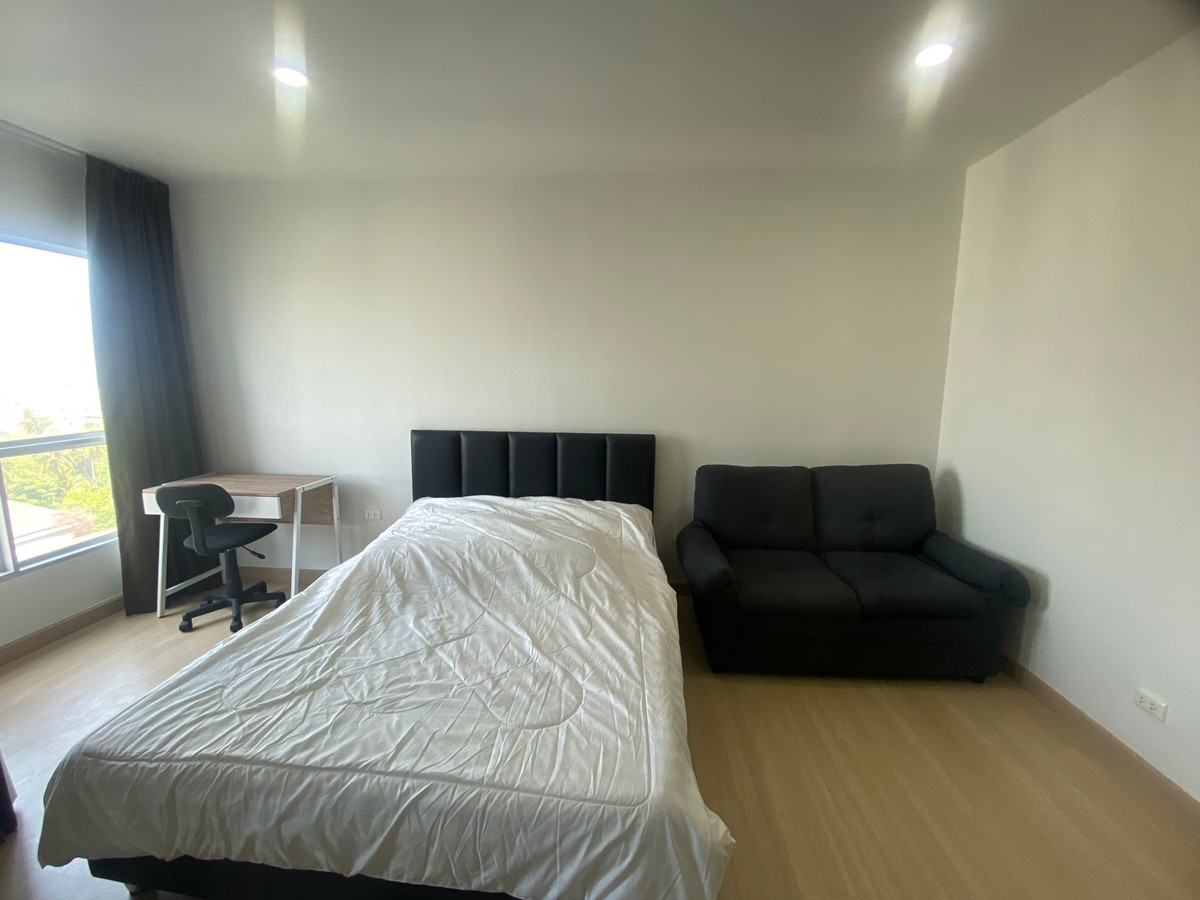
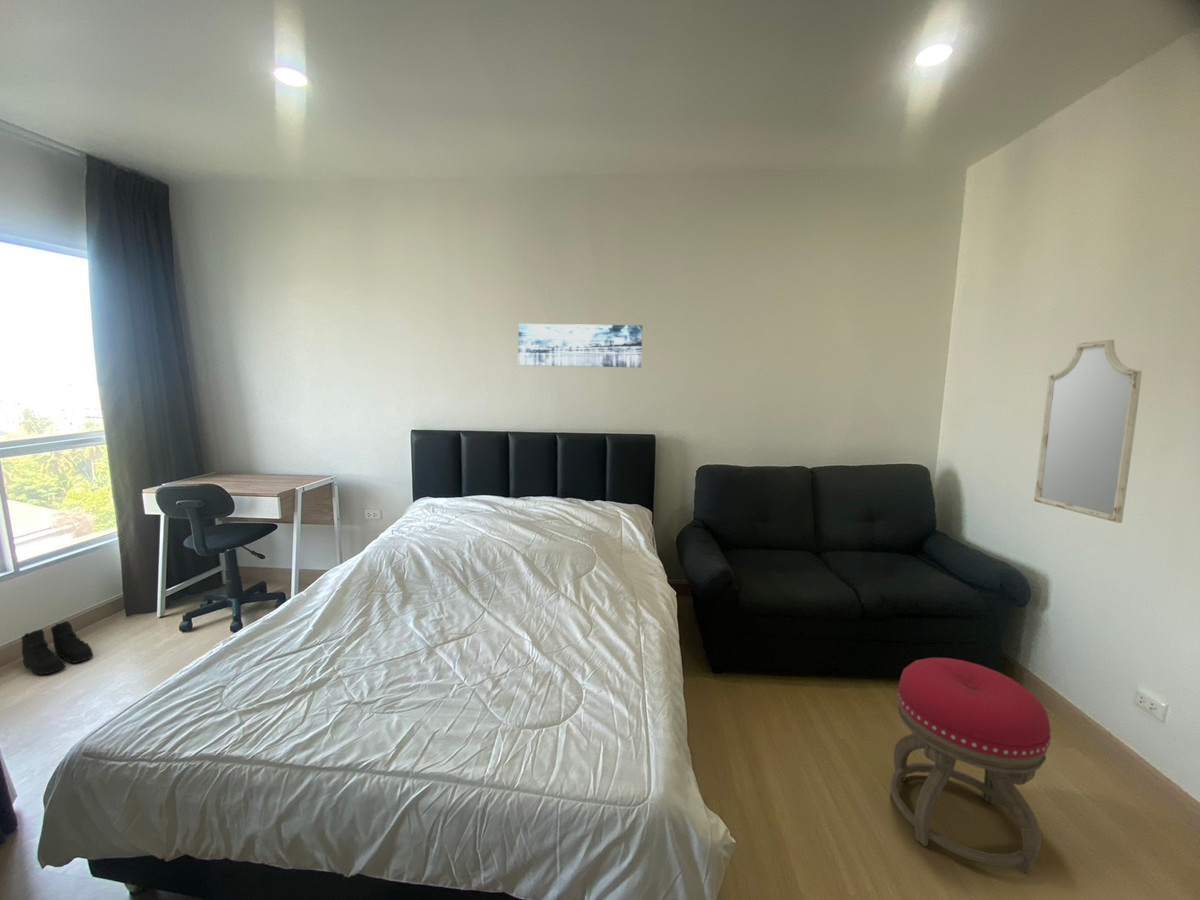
+ boots [21,620,94,676]
+ stool [889,657,1052,874]
+ home mirror [1033,339,1143,524]
+ wall art [518,323,643,368]
